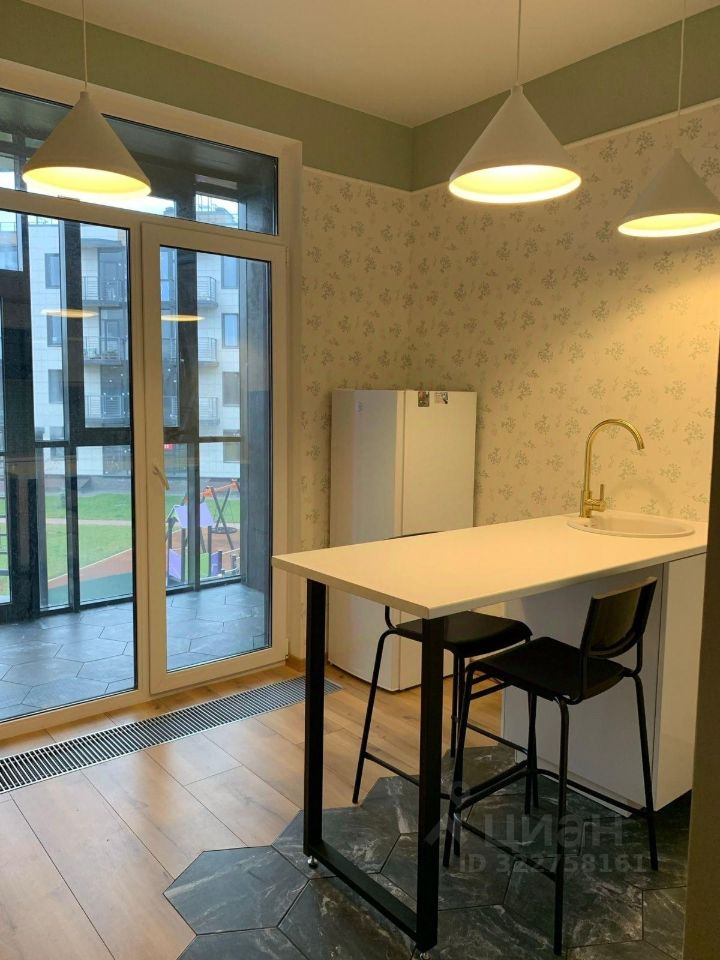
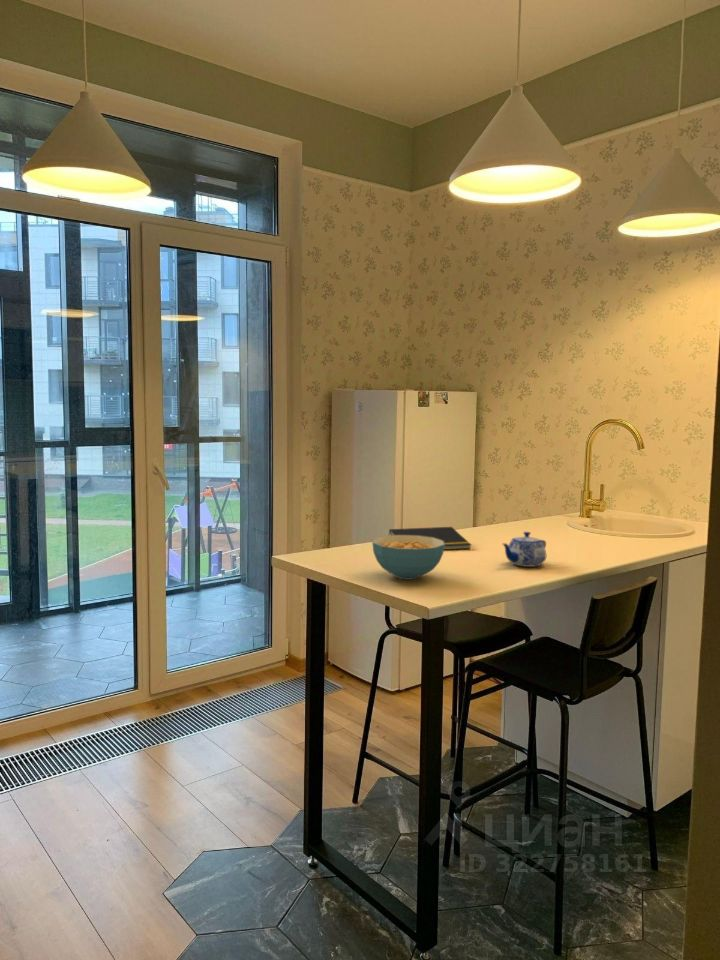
+ notepad [388,526,472,551]
+ teapot [502,531,547,568]
+ cereal bowl [371,535,445,580]
